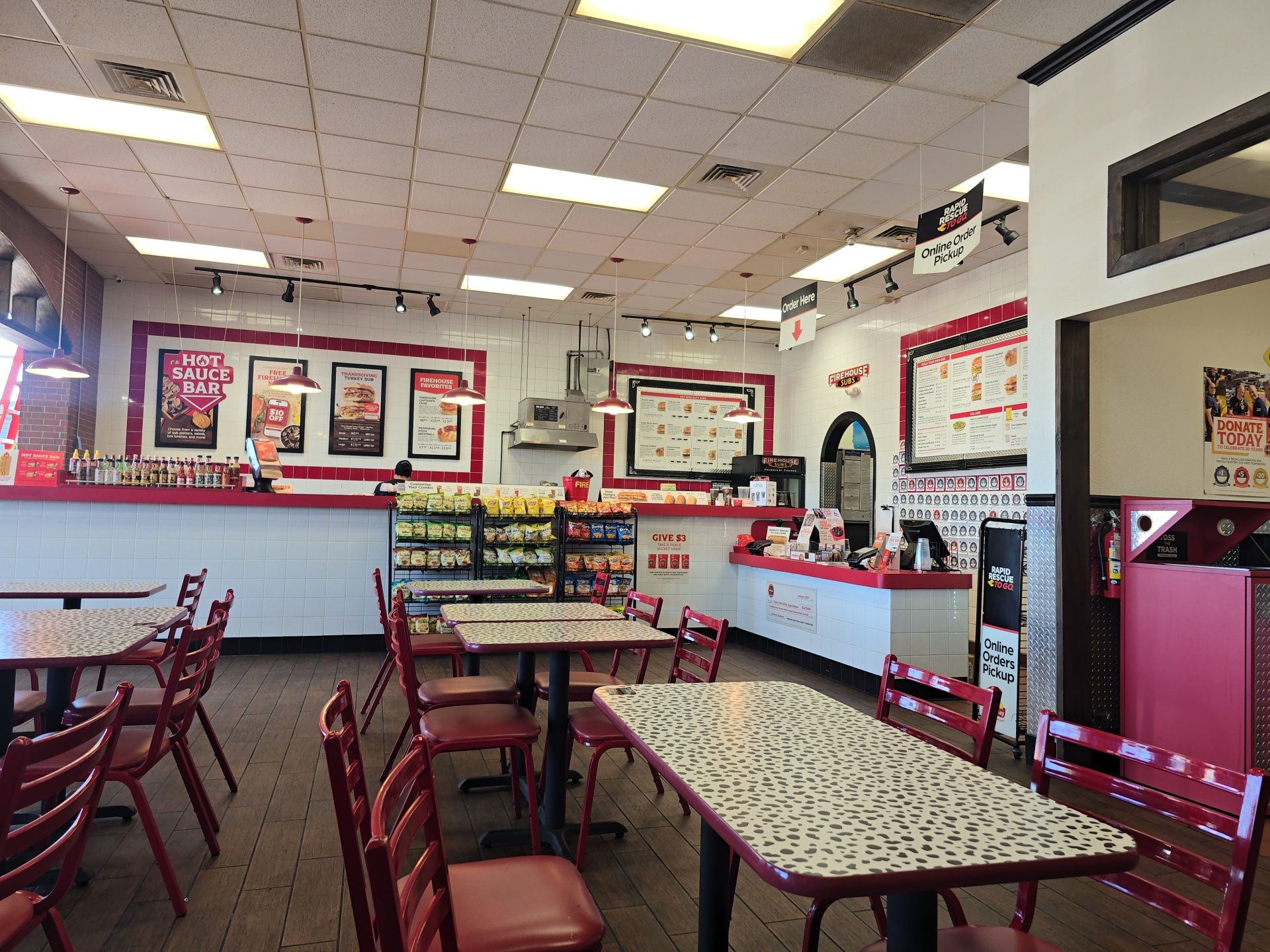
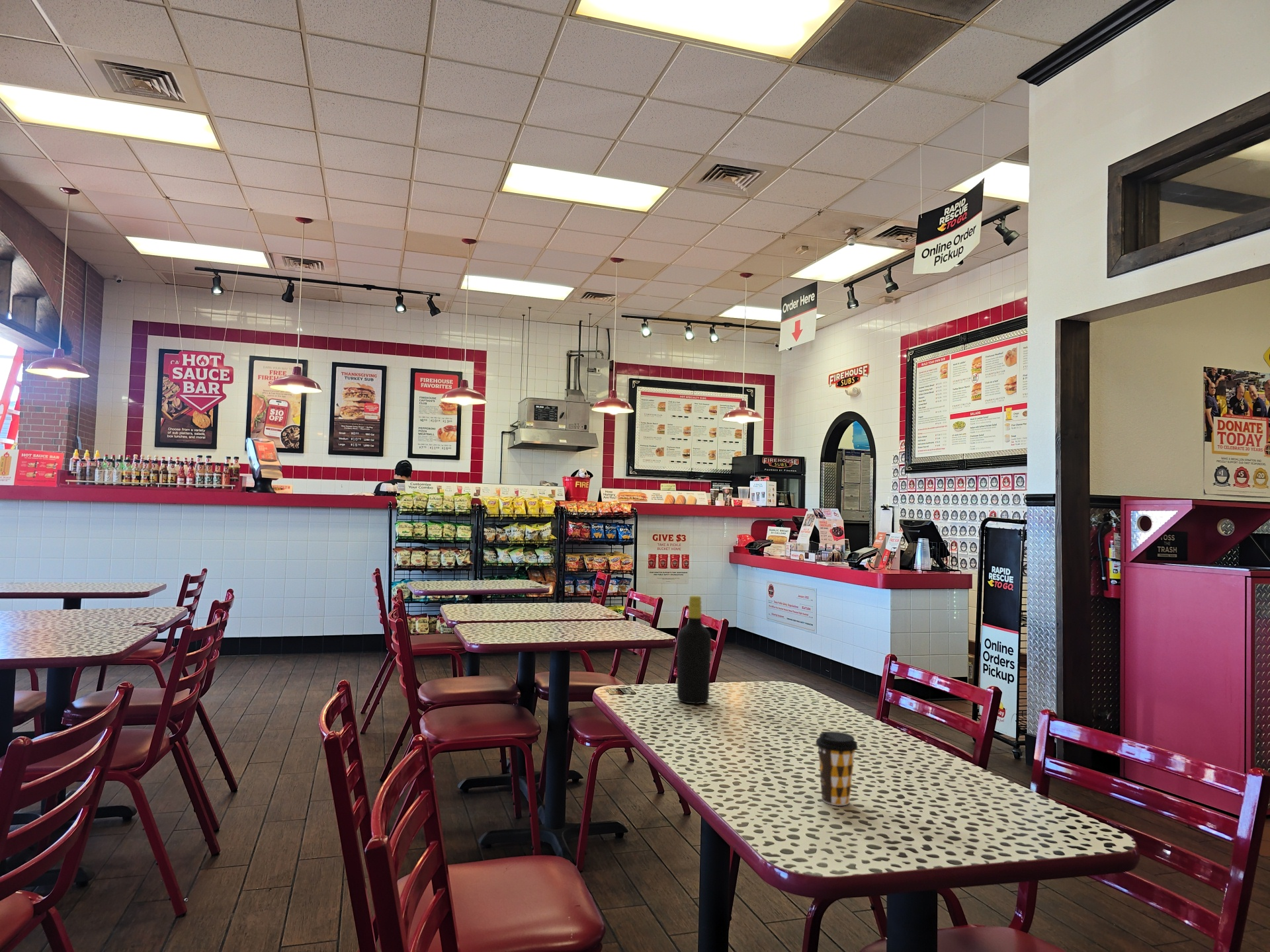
+ coffee cup [815,731,859,807]
+ bottle [677,595,712,705]
